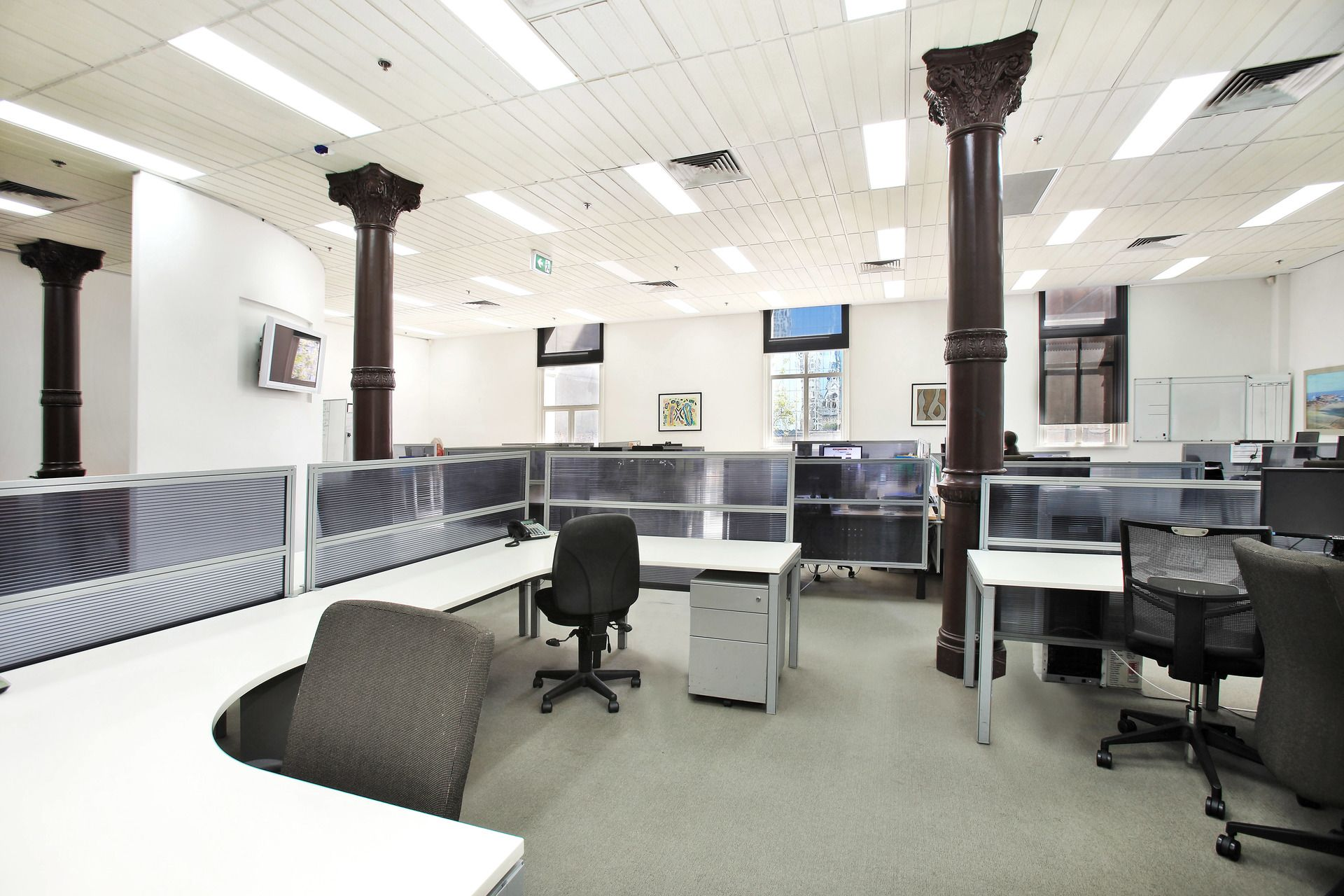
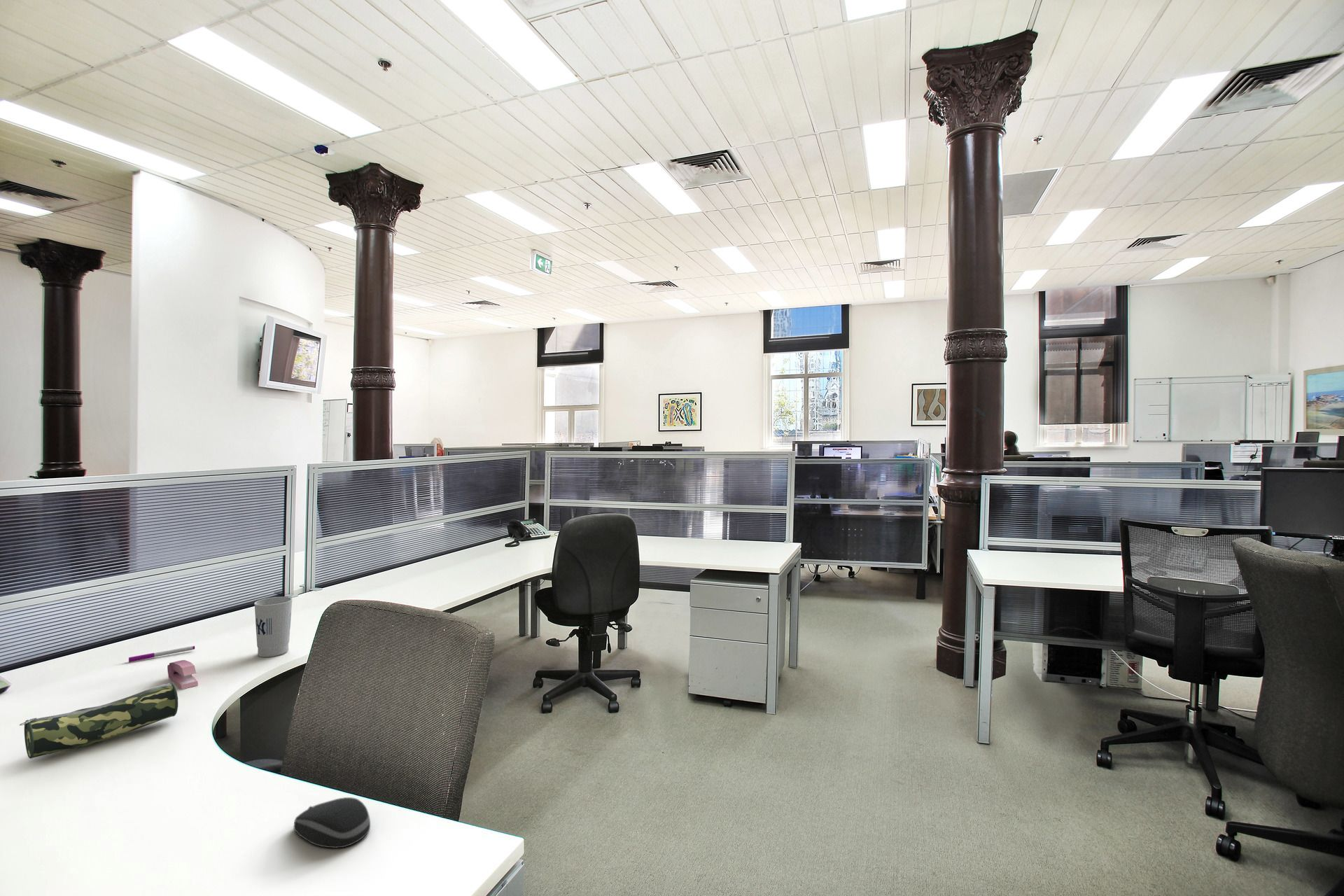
+ cup [253,596,293,658]
+ pen [128,645,195,663]
+ computer mouse [293,797,371,849]
+ pencil case [19,682,179,759]
+ stapler [167,659,199,690]
